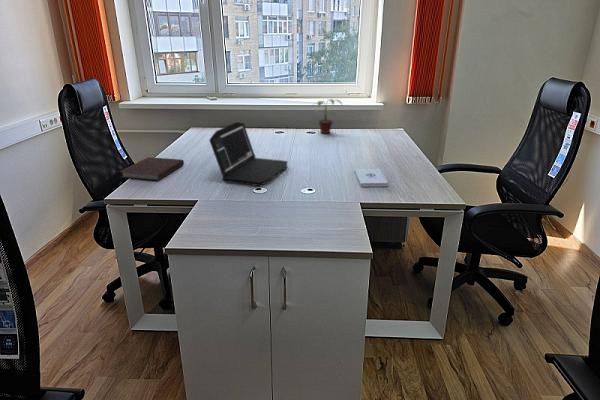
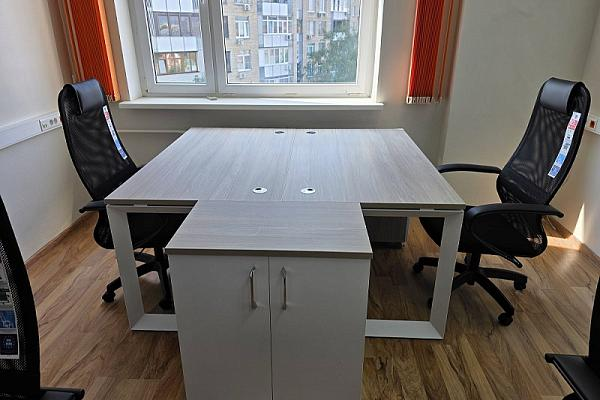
- potted plant [312,98,344,135]
- notepad [353,168,389,188]
- laptop [208,121,288,187]
- notebook [119,156,185,182]
